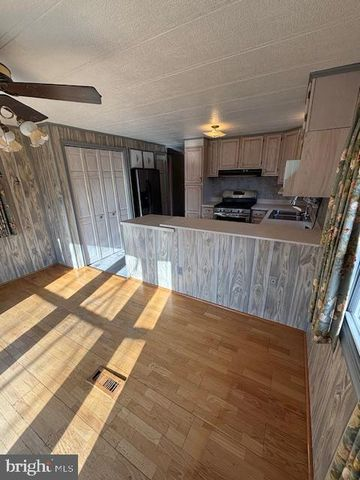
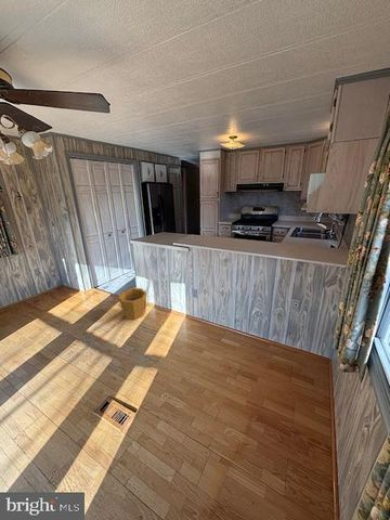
+ bucket [117,287,150,321]
